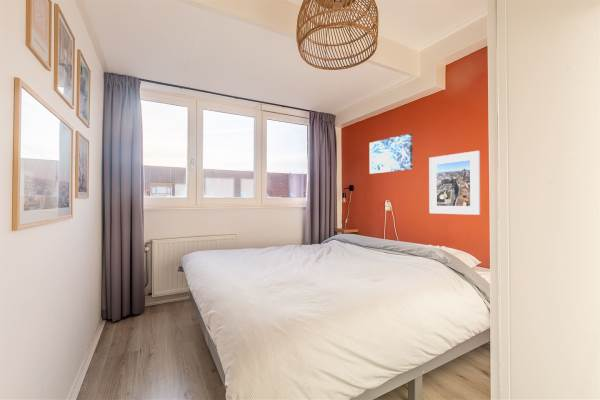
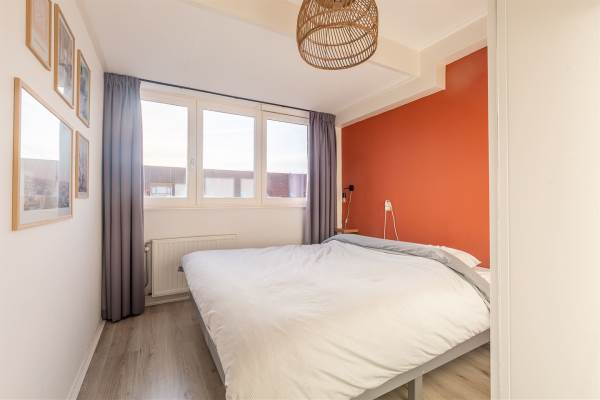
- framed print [428,150,481,216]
- wall art [369,132,413,175]
